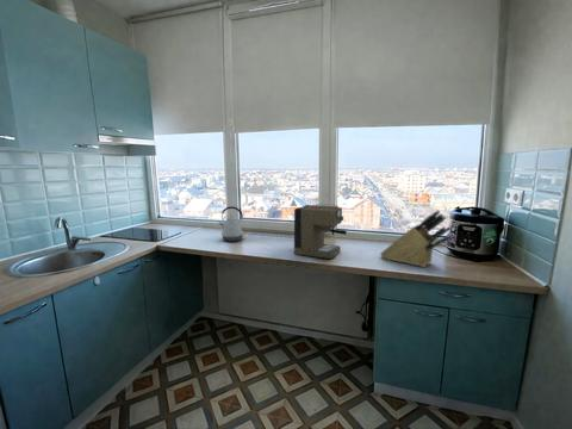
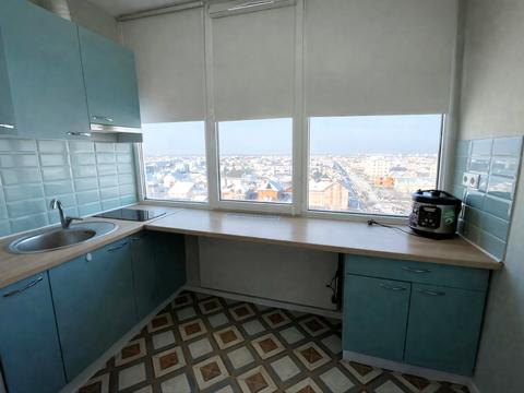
- knife block [379,210,453,268]
- kettle [217,205,245,242]
- coffee maker [293,203,348,260]
